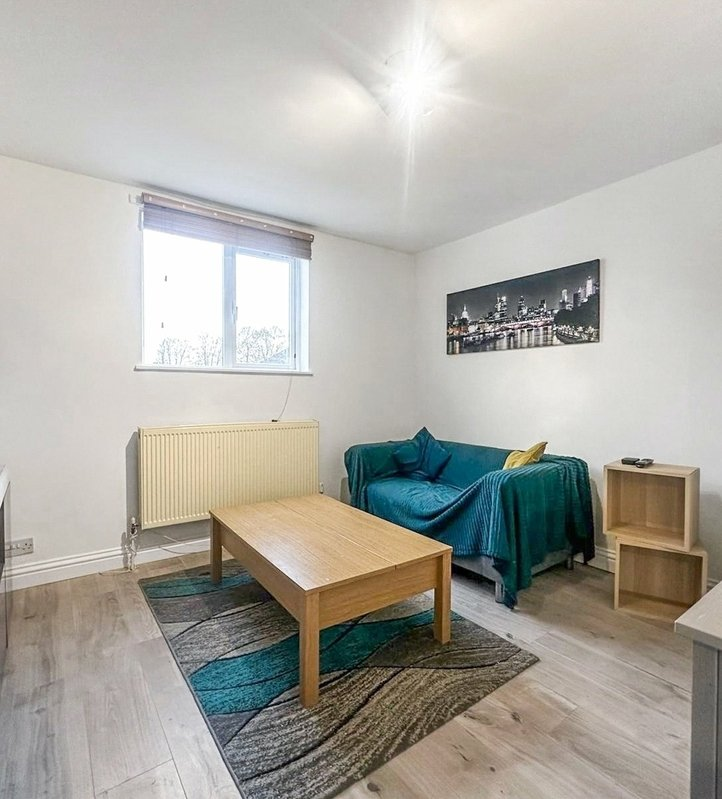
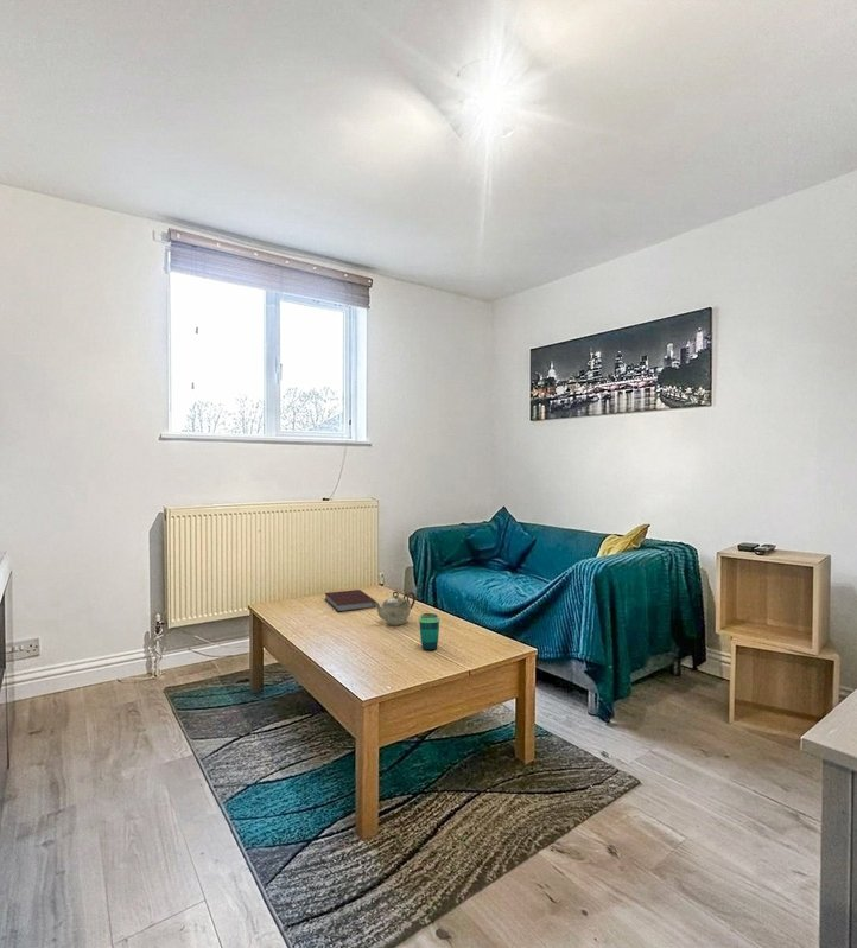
+ notebook [324,588,376,612]
+ teapot [370,591,417,626]
+ cup [418,612,442,651]
